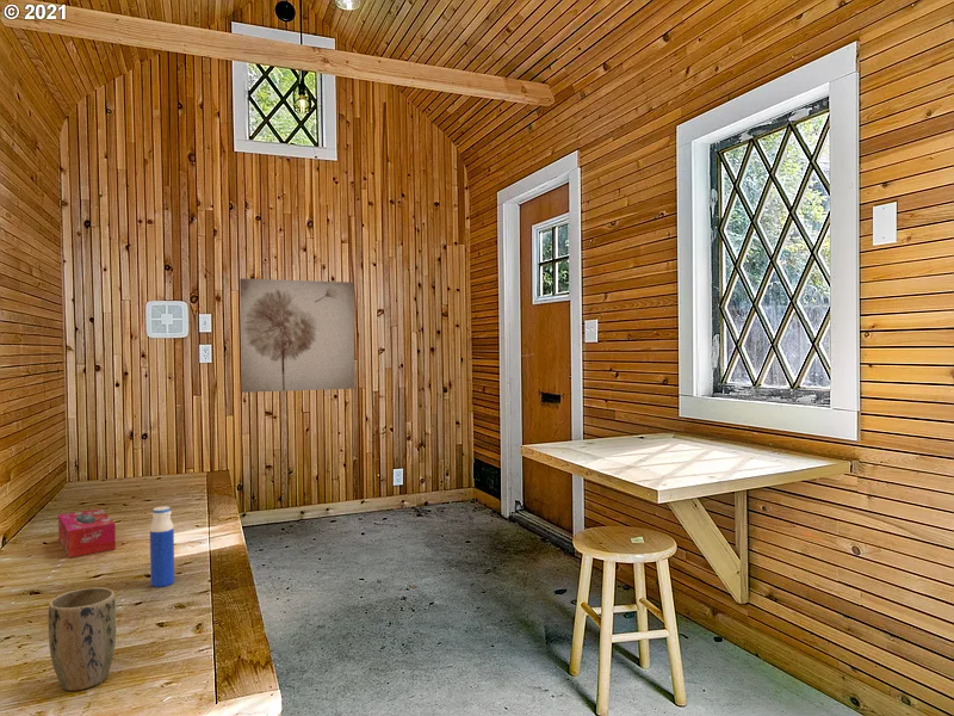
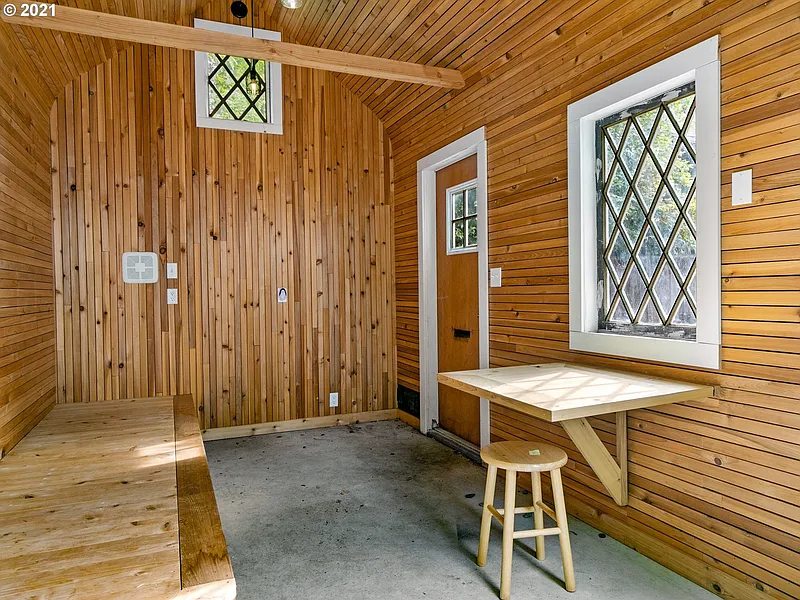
- plant pot [48,586,117,692]
- wall art [238,277,355,394]
- tissue box [57,507,117,558]
- water bottle [149,505,175,588]
